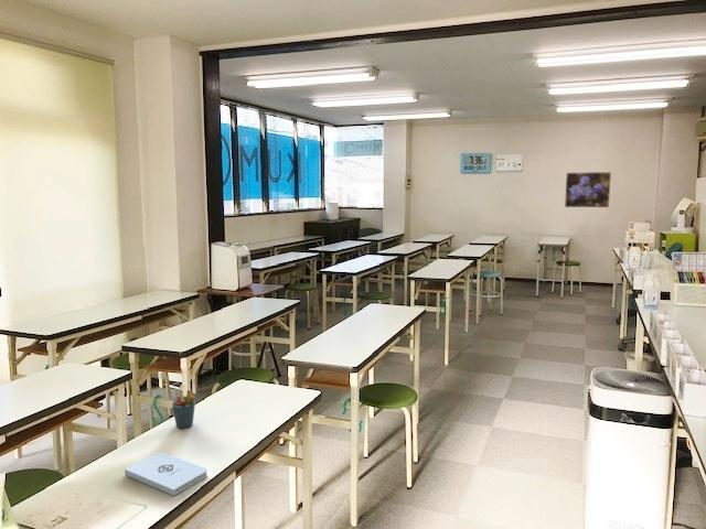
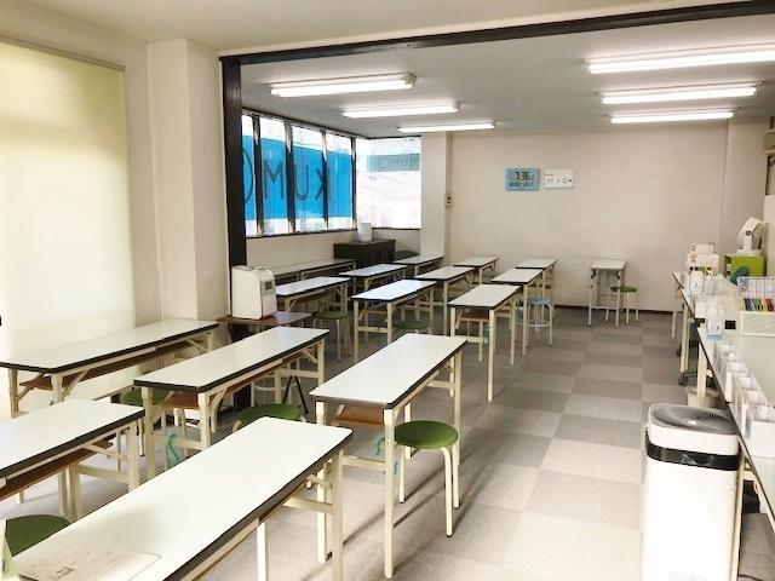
- pen holder [170,388,196,429]
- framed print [564,171,612,208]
- notepad [124,452,208,497]
